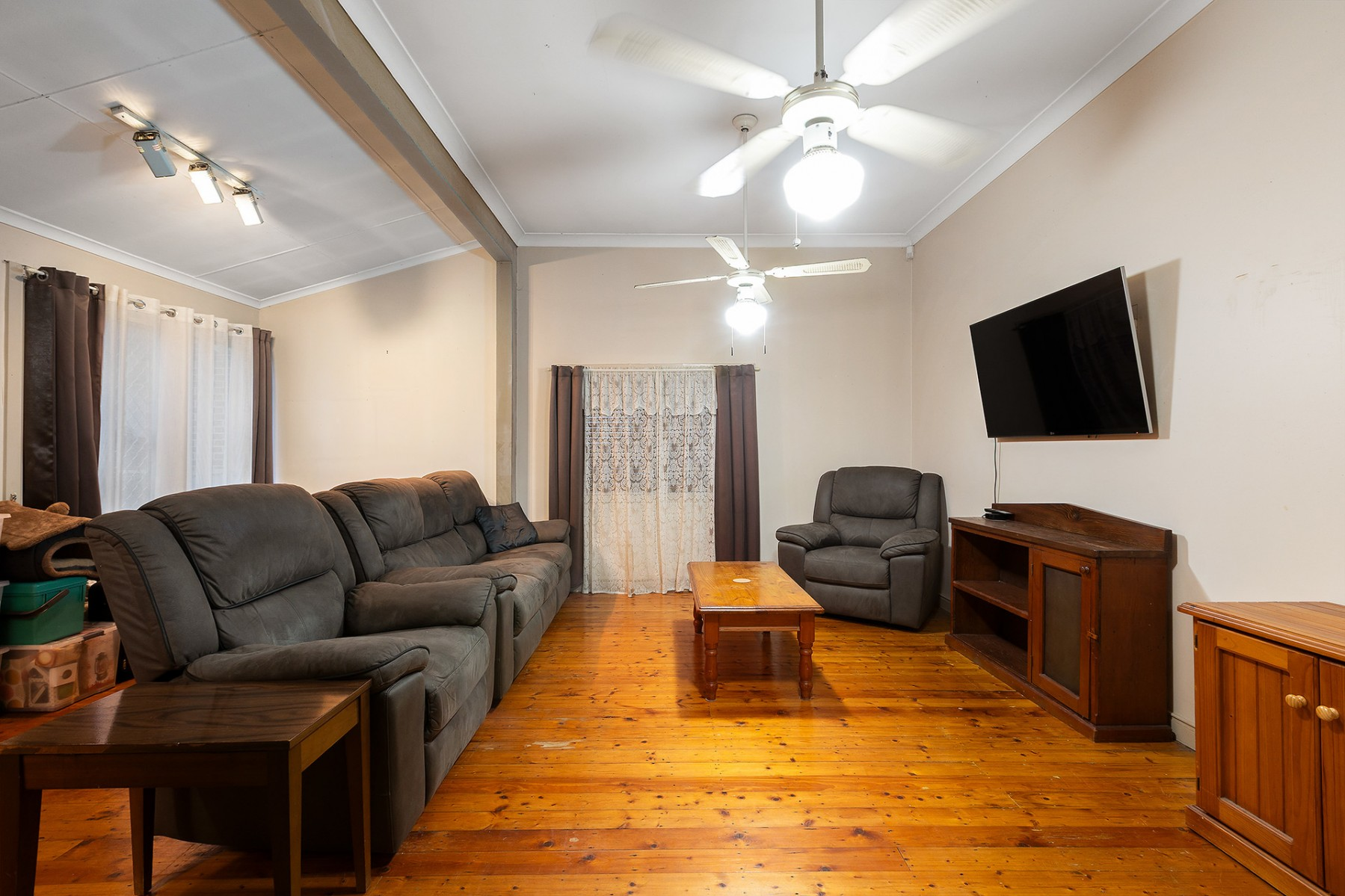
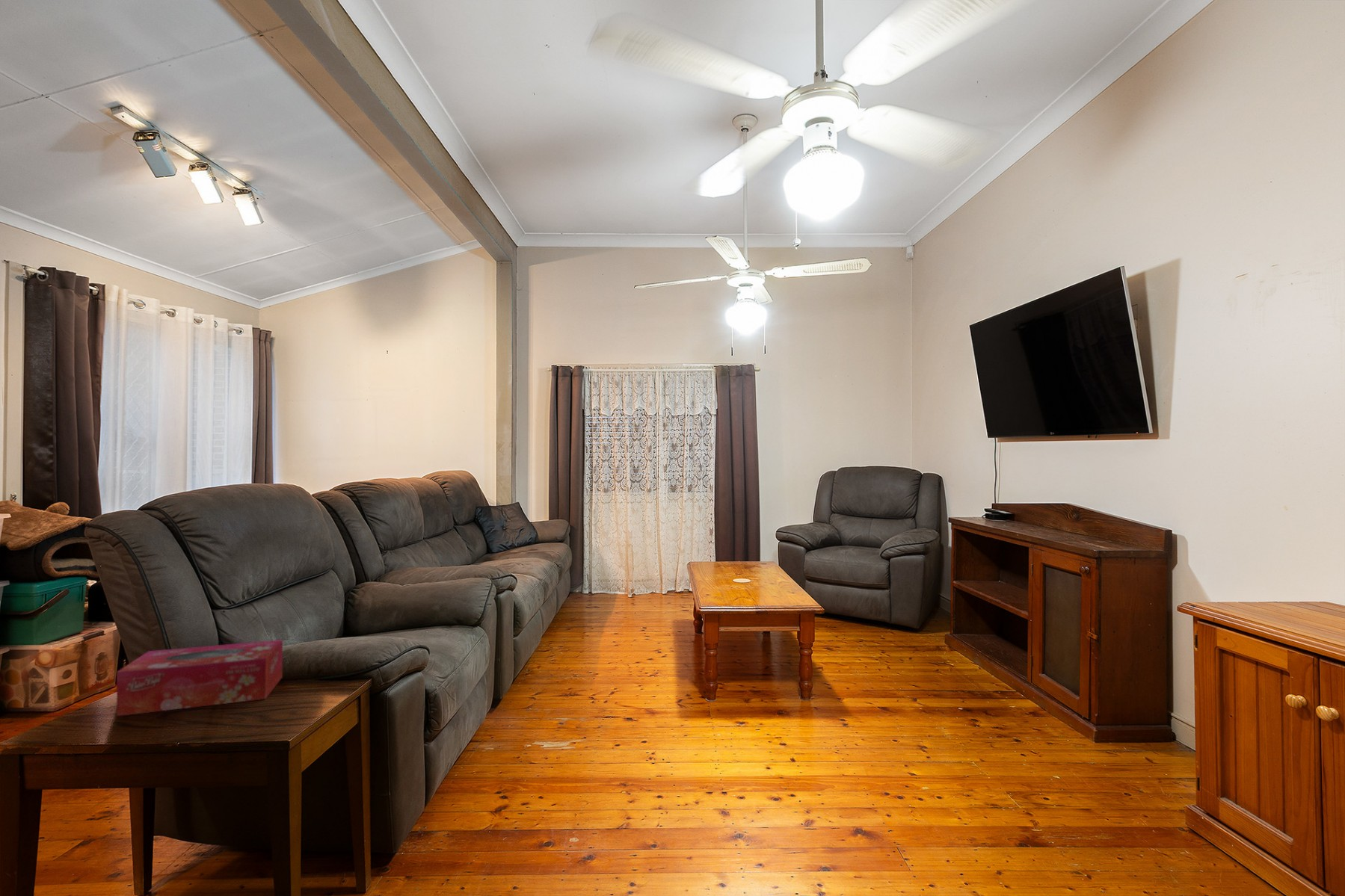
+ tissue box [116,639,283,717]
